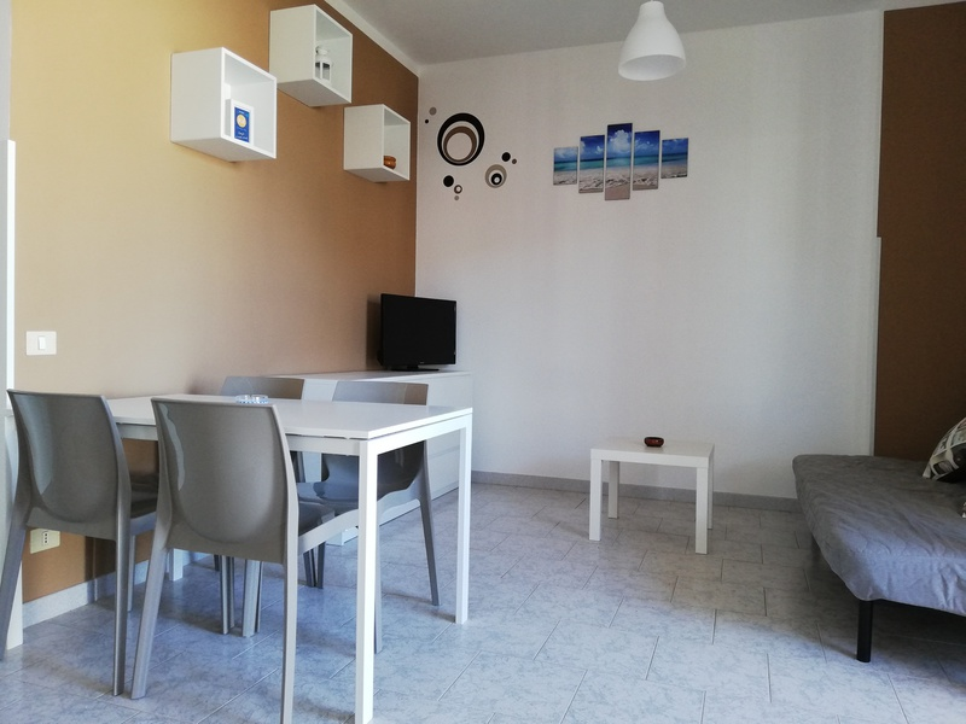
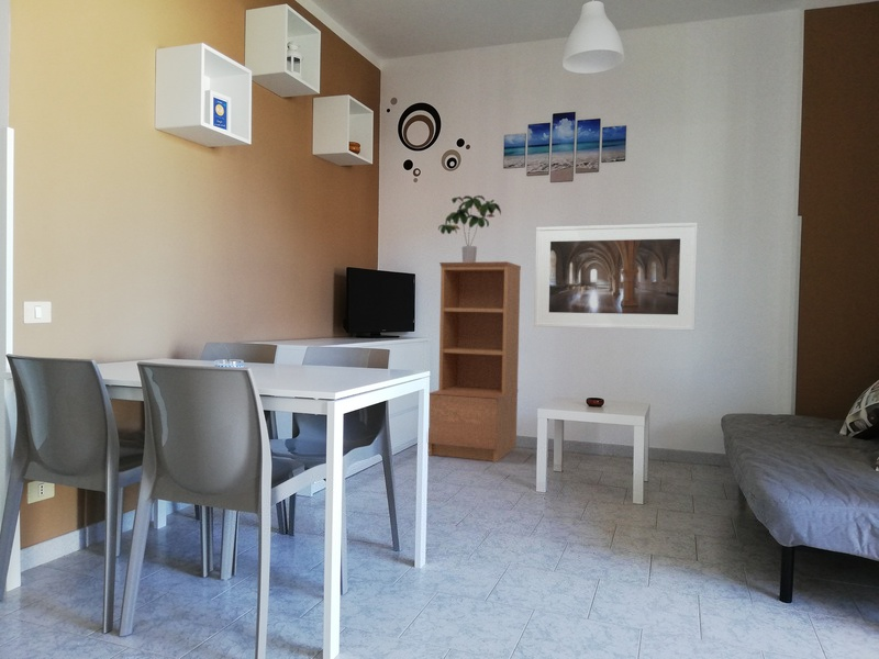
+ bookshelf [427,260,522,463]
+ potted plant [437,194,502,263]
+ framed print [533,222,699,332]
